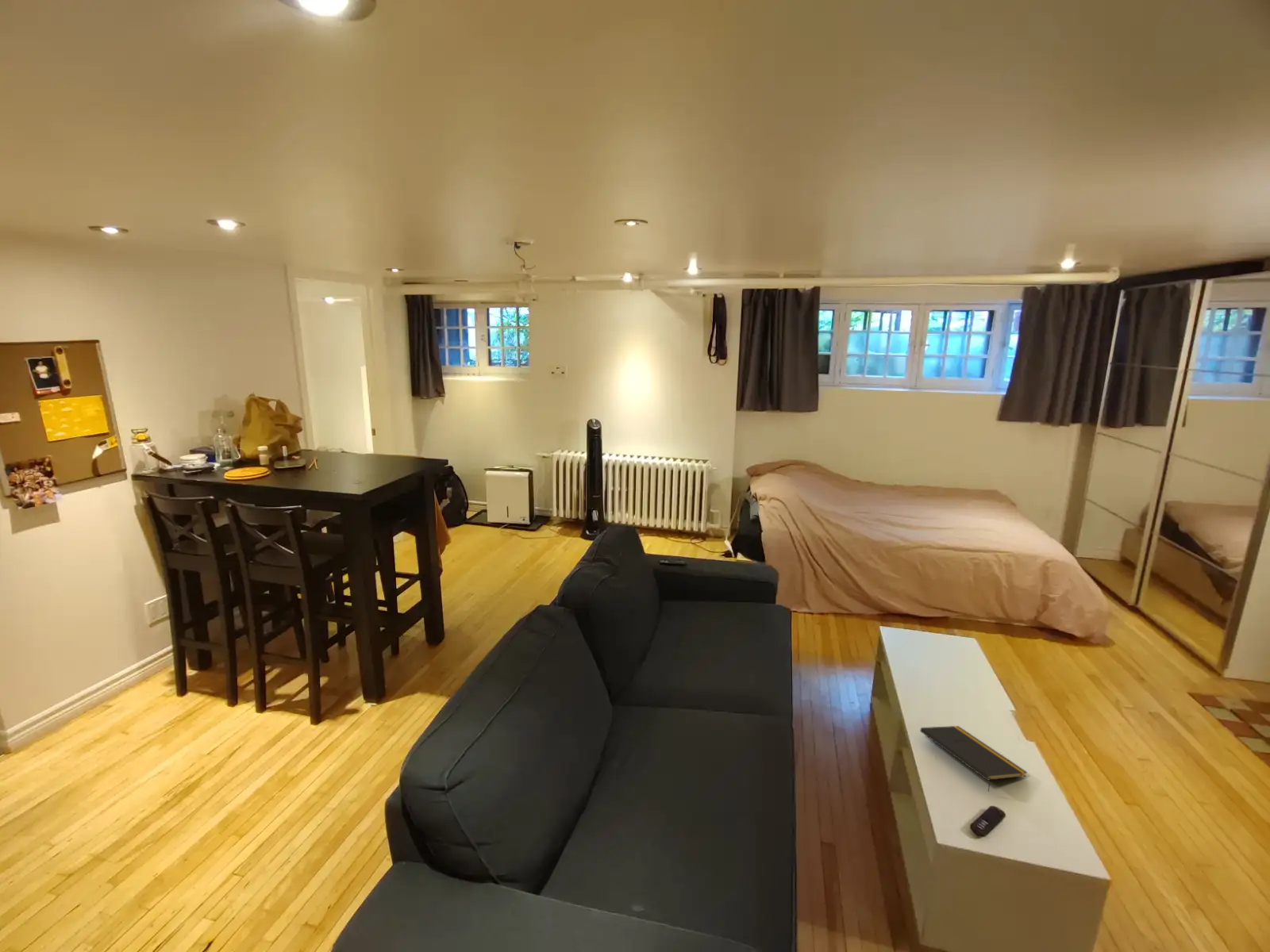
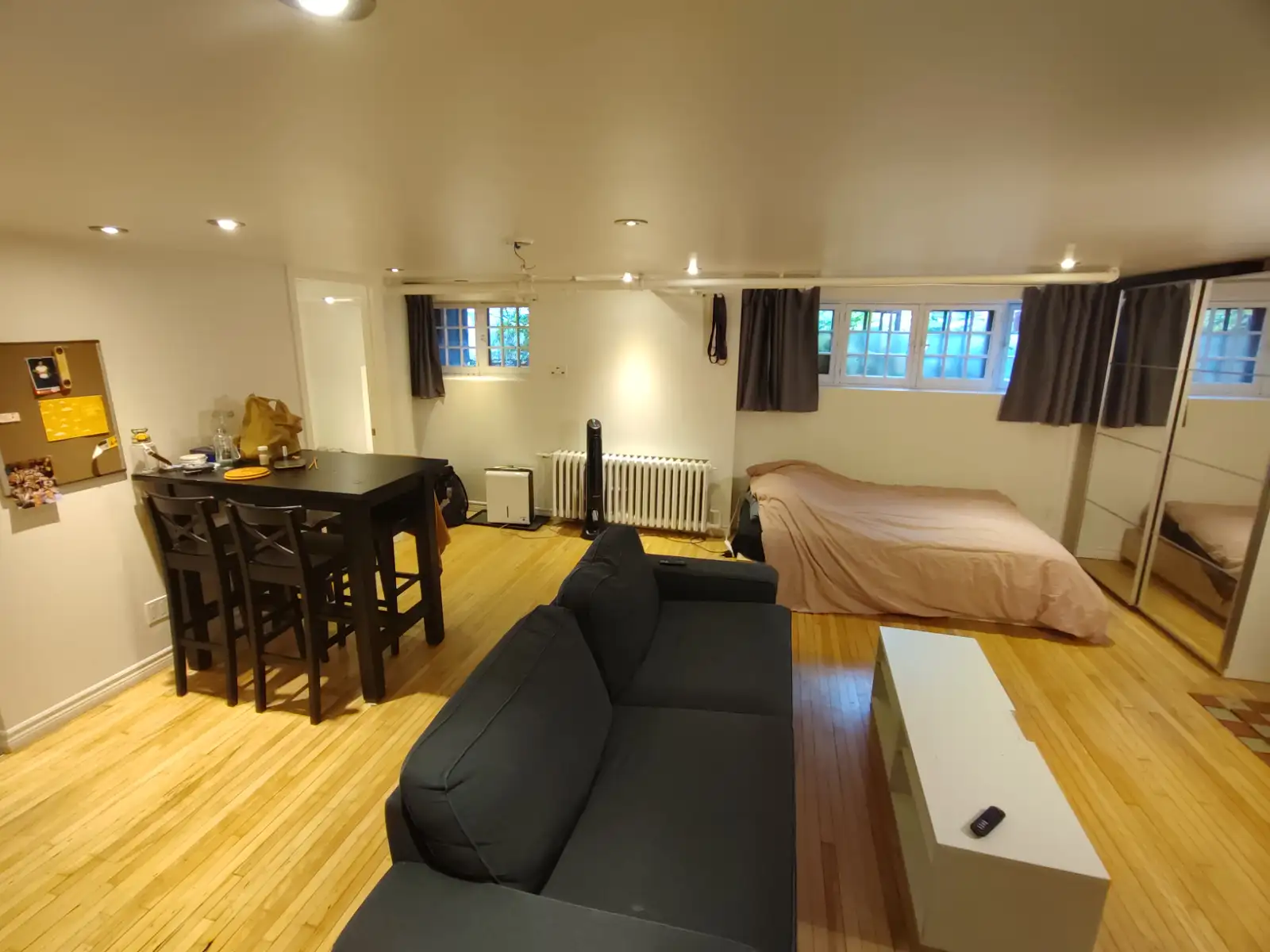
- notepad [919,725,1028,793]
